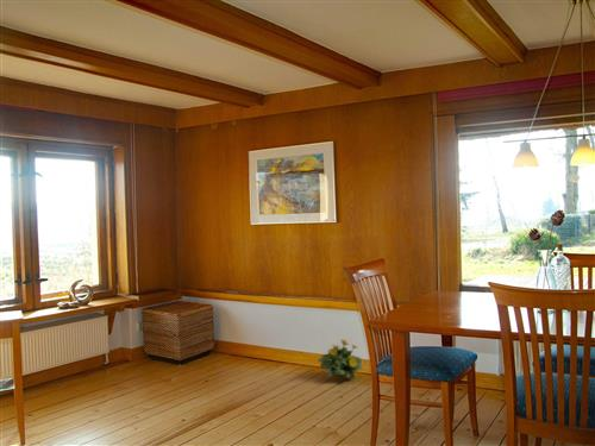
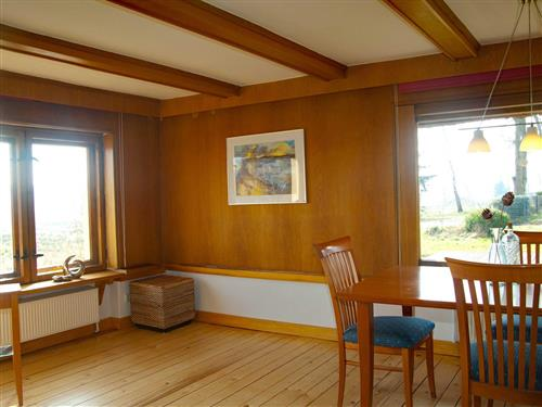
- flowering plant [317,338,363,382]
